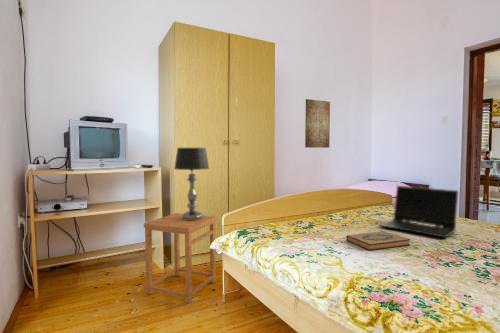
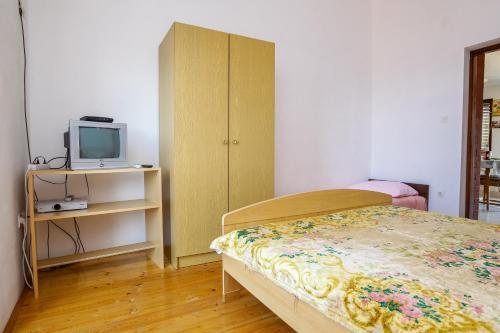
- wall art [304,98,331,149]
- laptop computer [379,185,460,239]
- table lamp [173,147,210,220]
- side table [143,212,217,304]
- hardback book [345,230,411,252]
